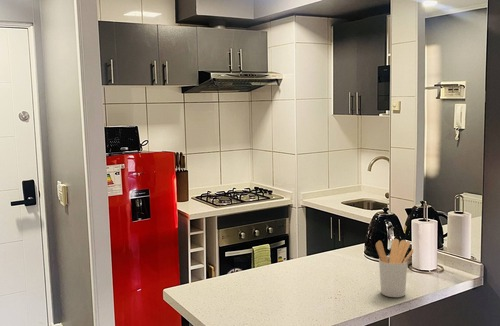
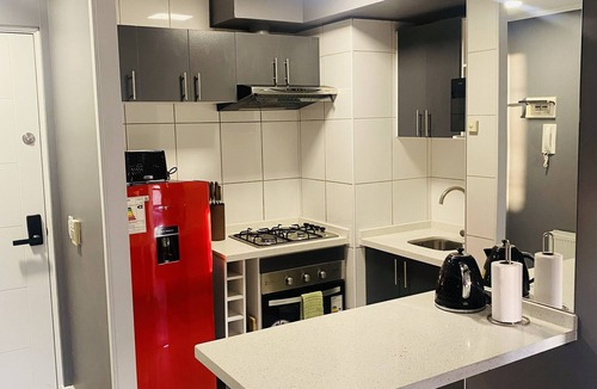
- utensil holder [375,238,414,298]
